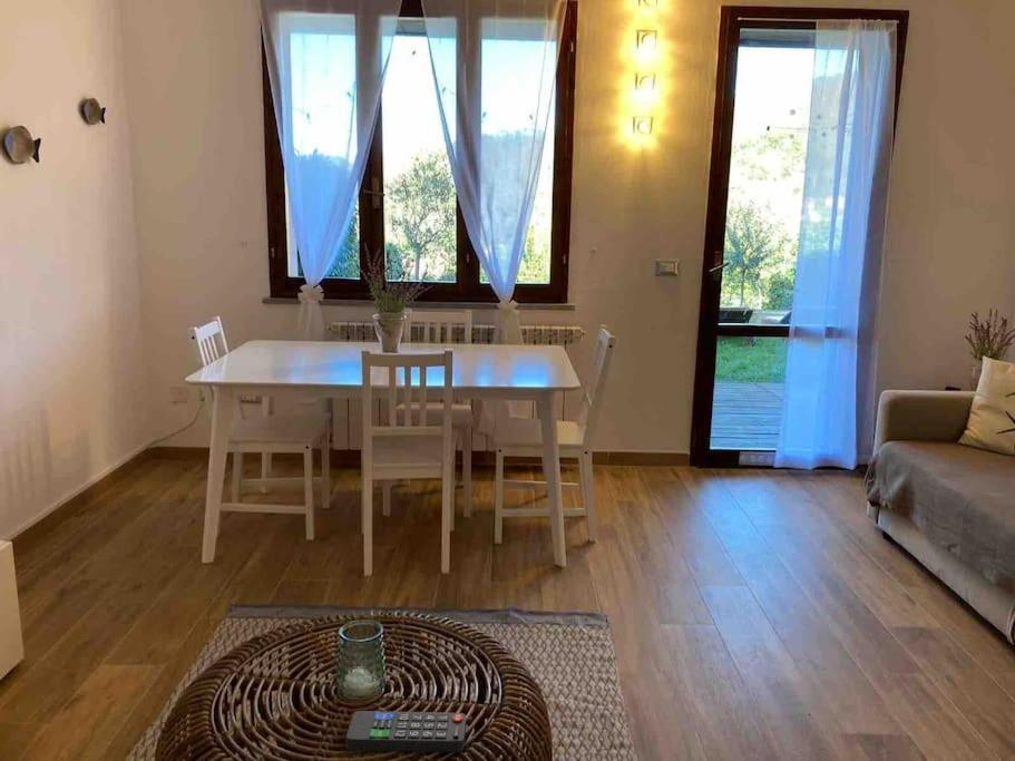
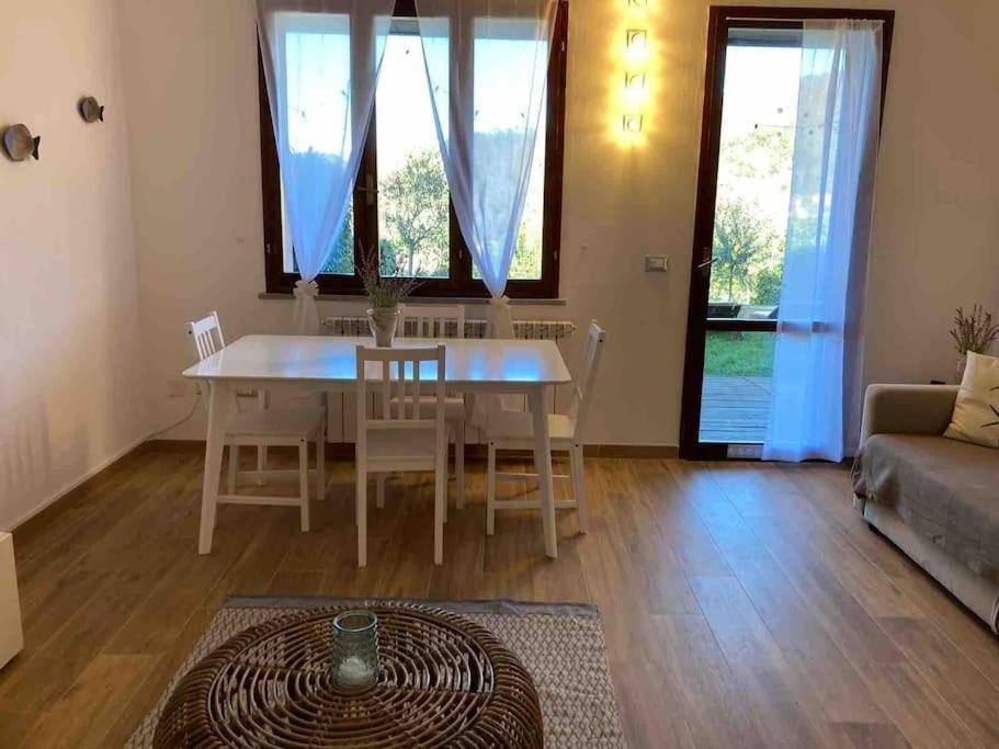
- remote control [345,710,467,753]
